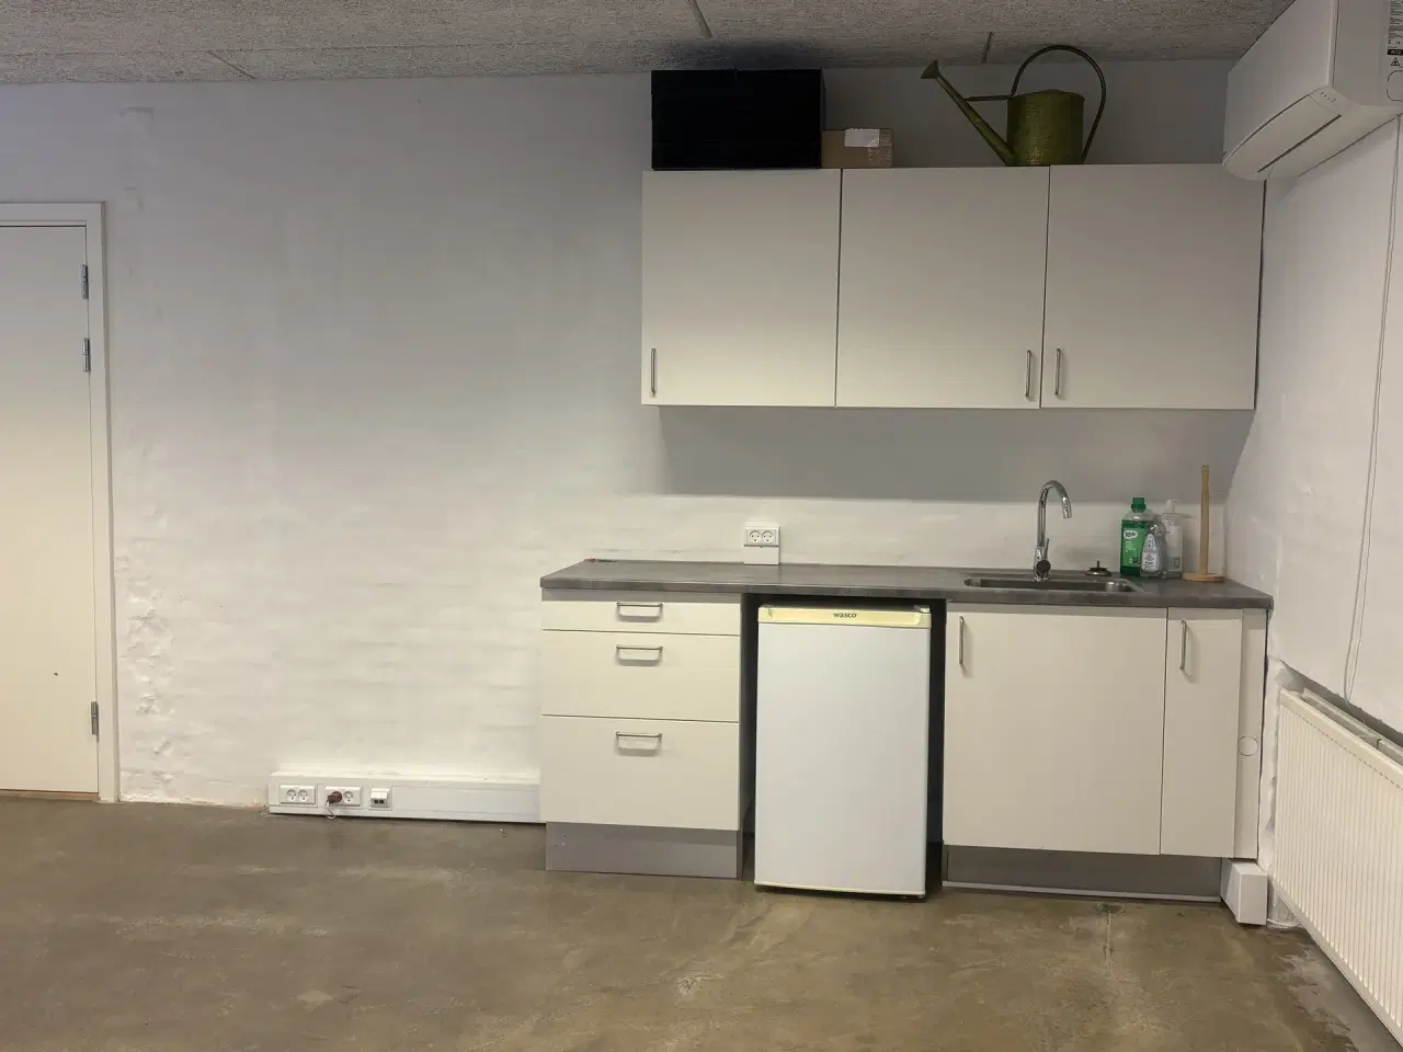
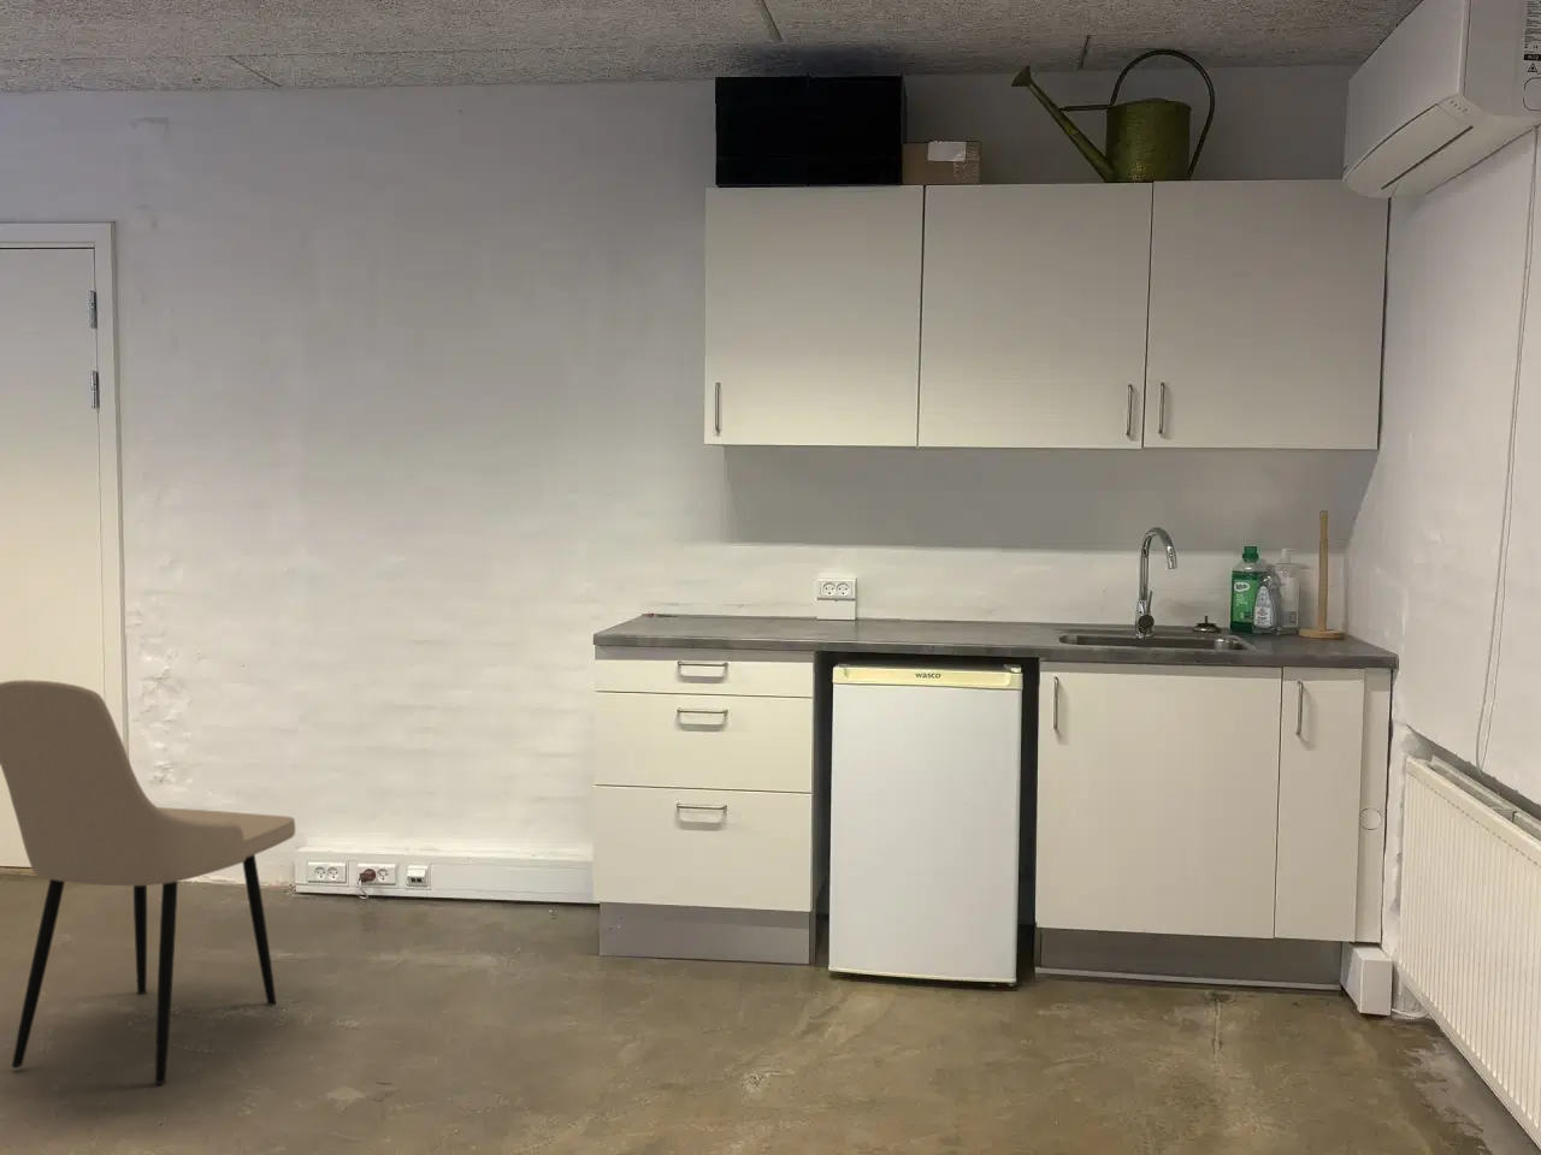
+ dining chair [0,678,296,1085]
